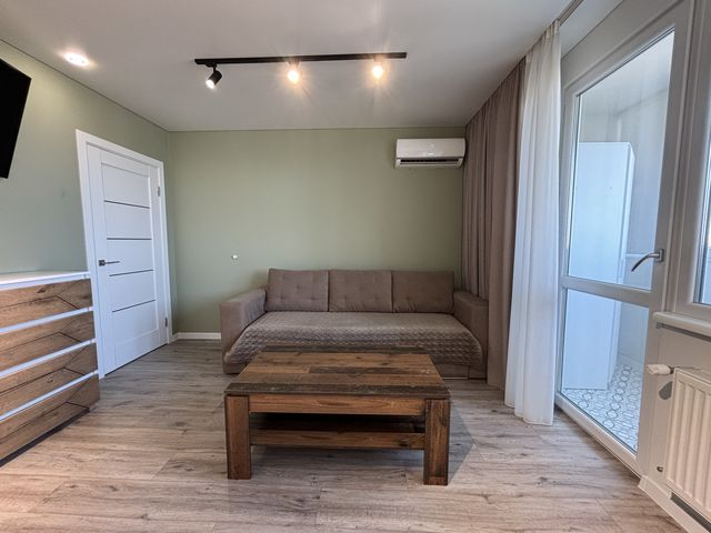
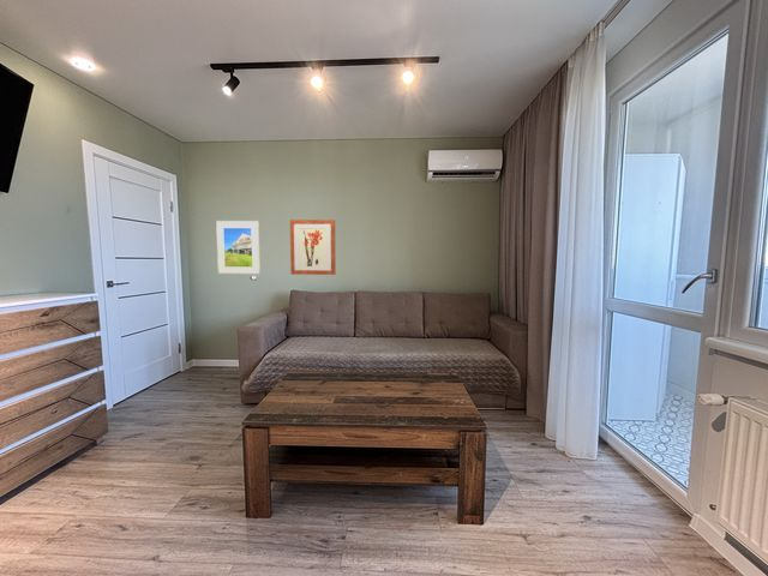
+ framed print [215,220,262,275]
+ wall art [289,218,337,276]
